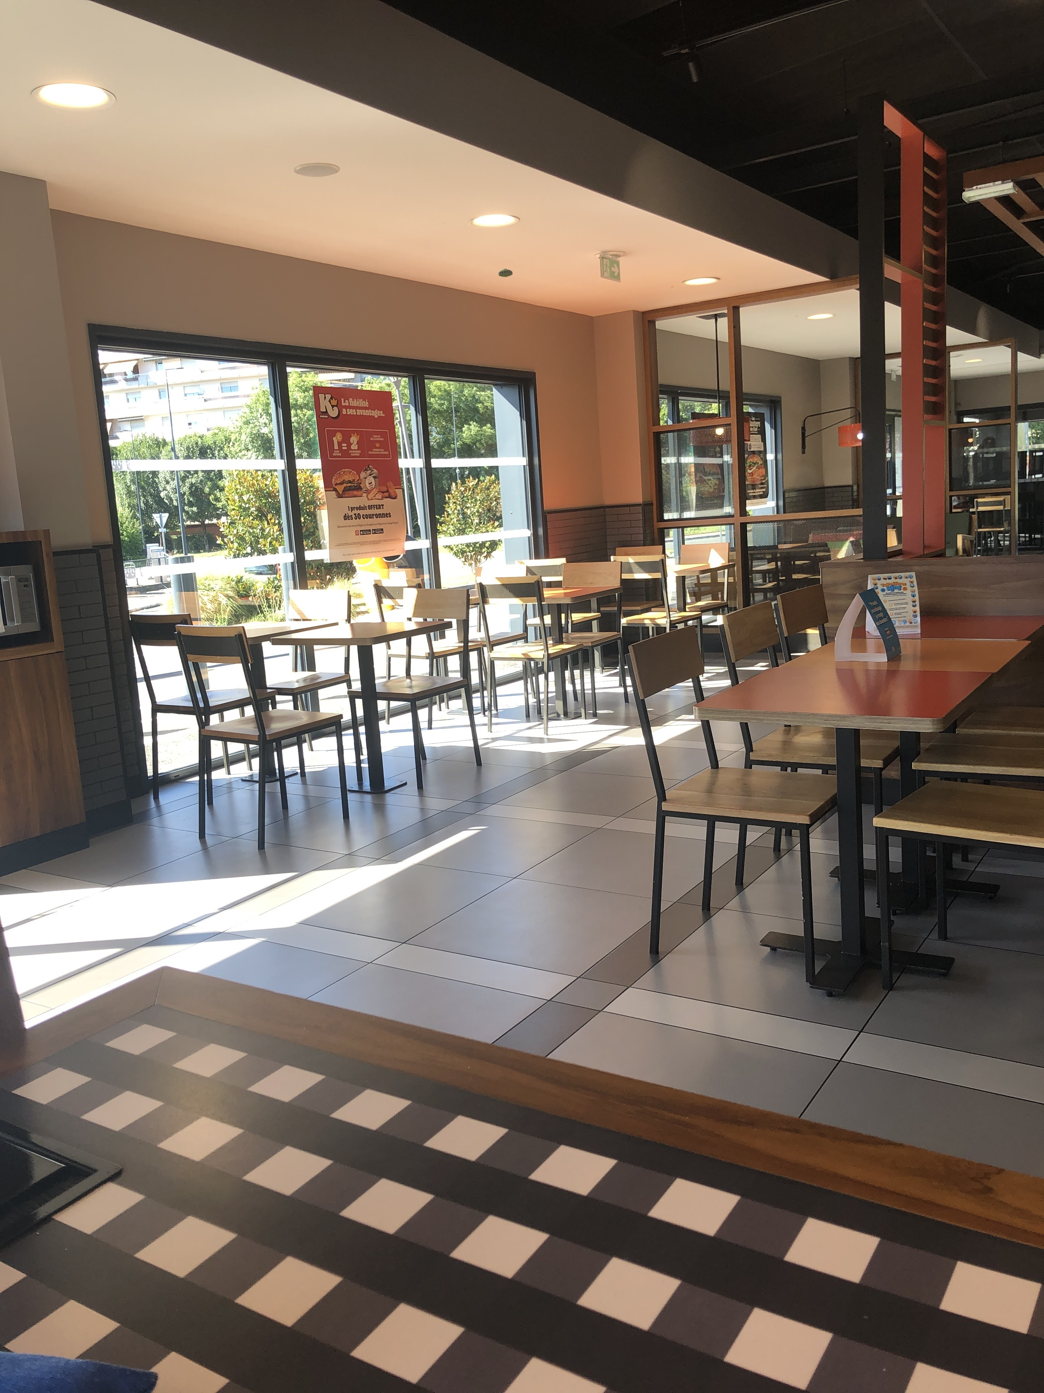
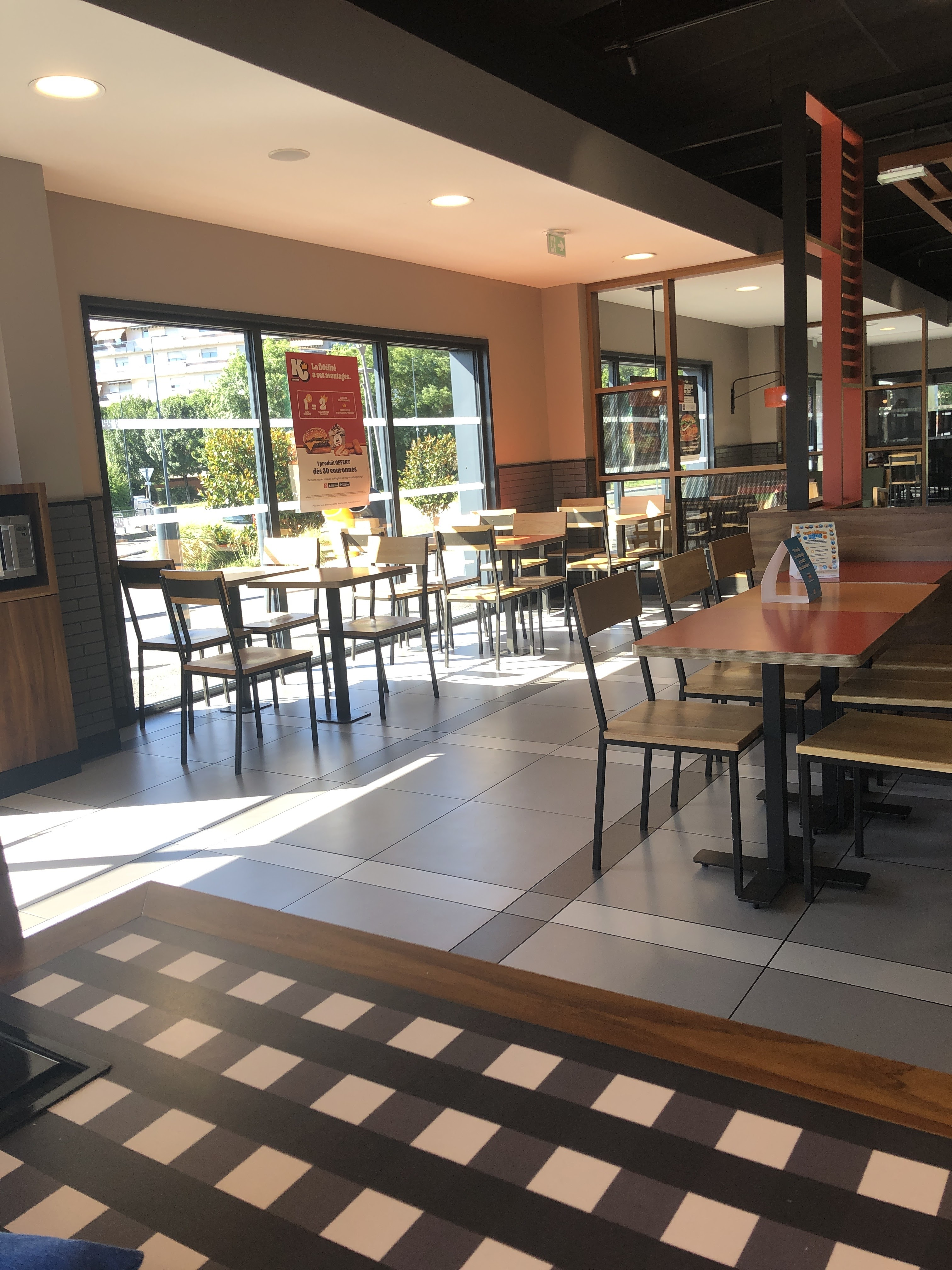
- smoke detector [498,269,513,278]
